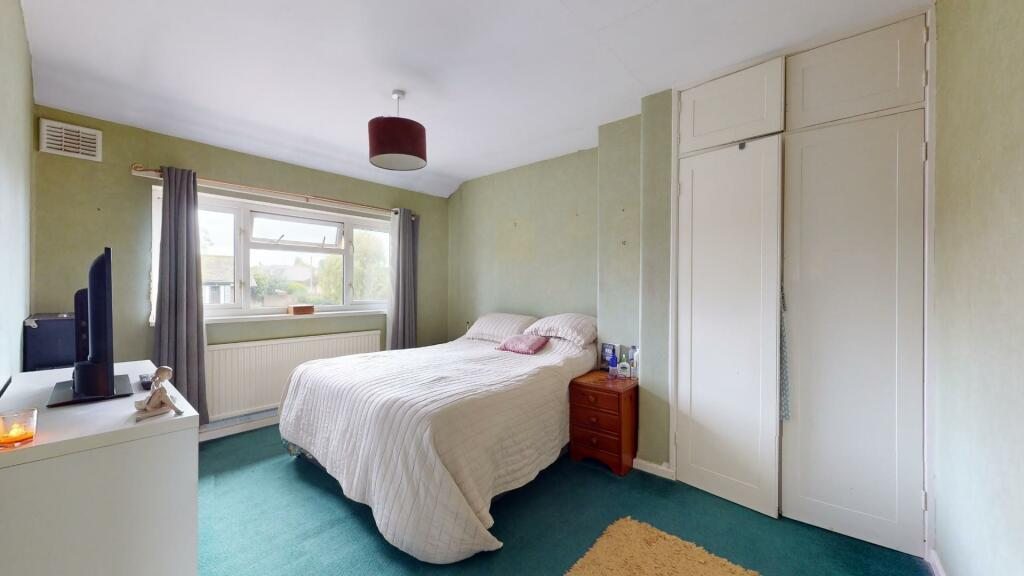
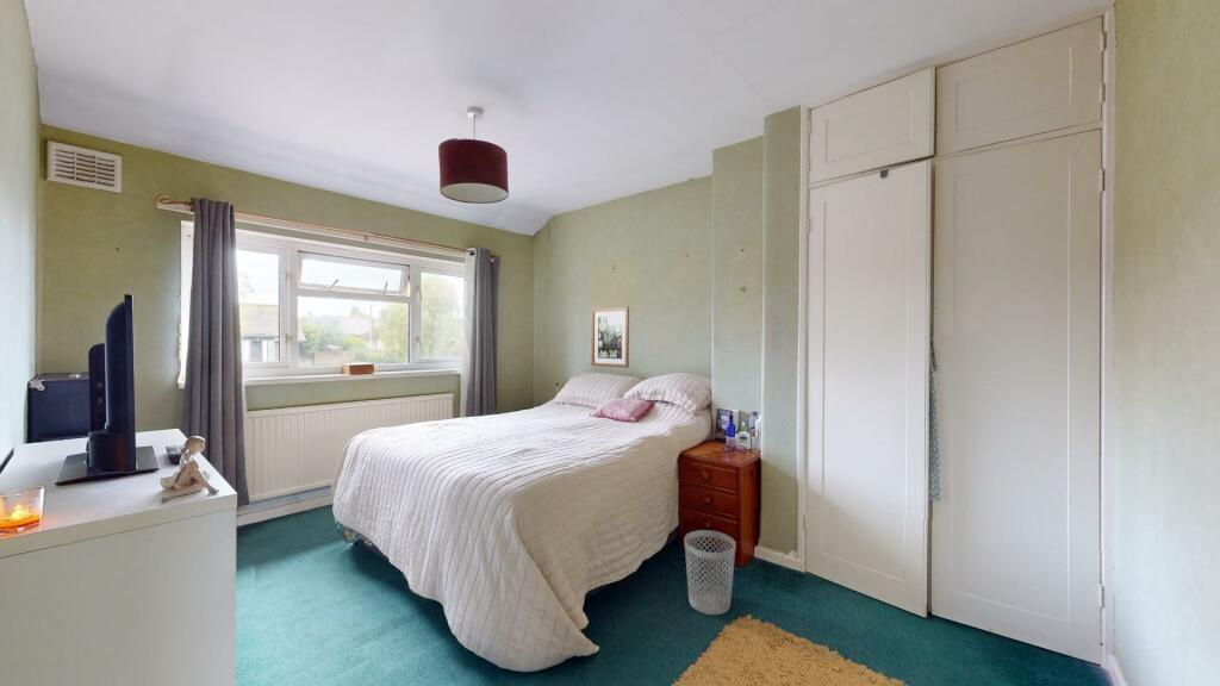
+ wall art [590,306,630,369]
+ wastebasket [683,529,736,616]
